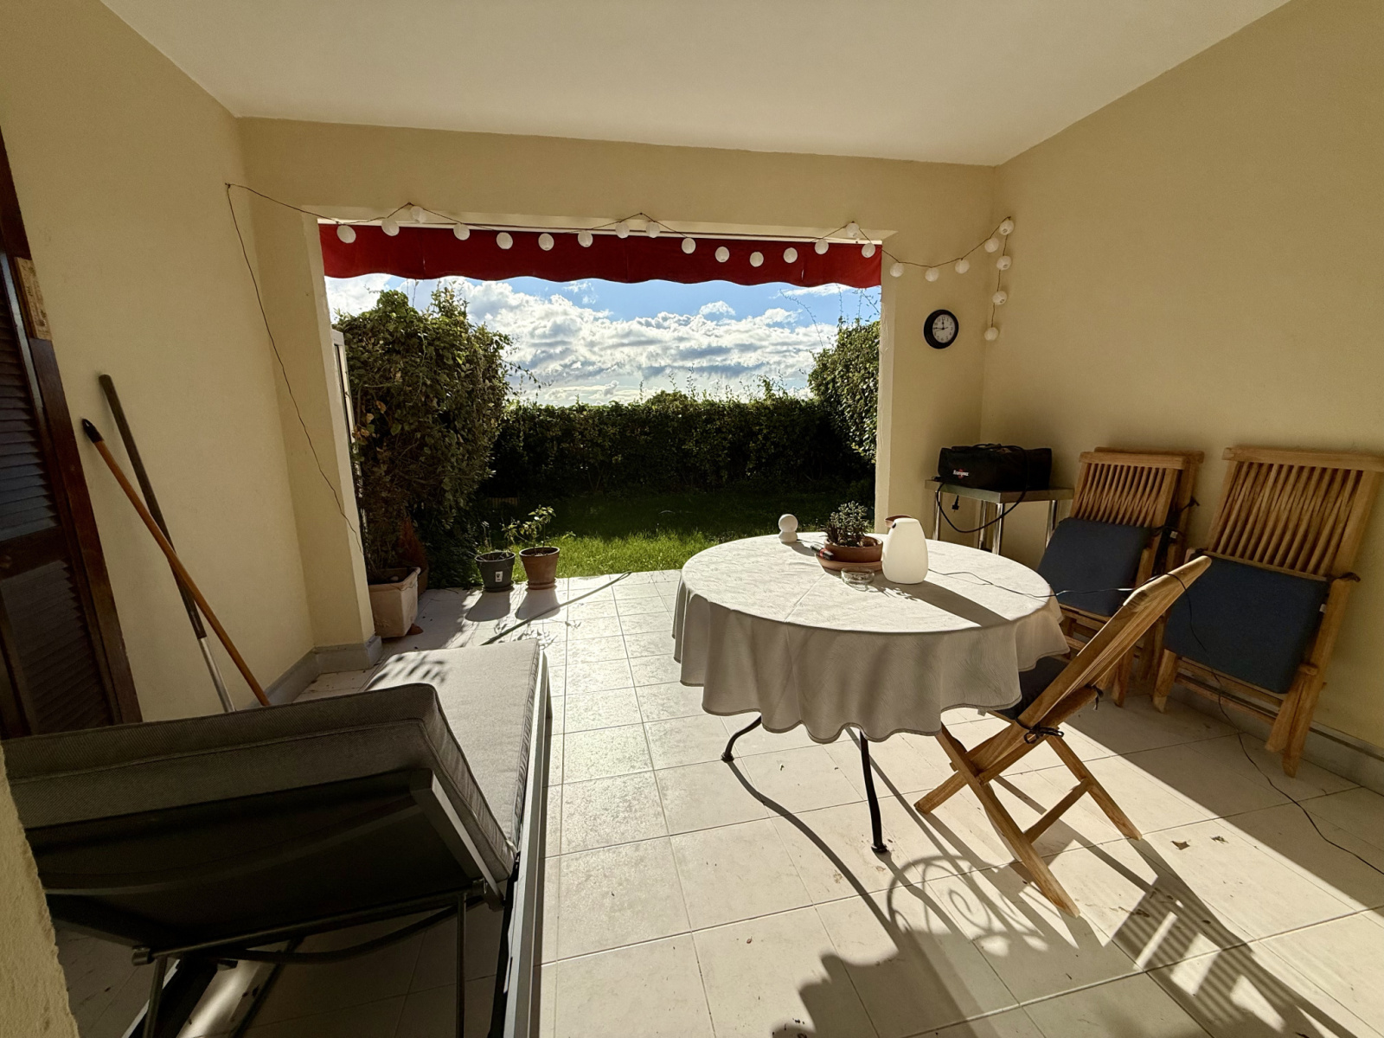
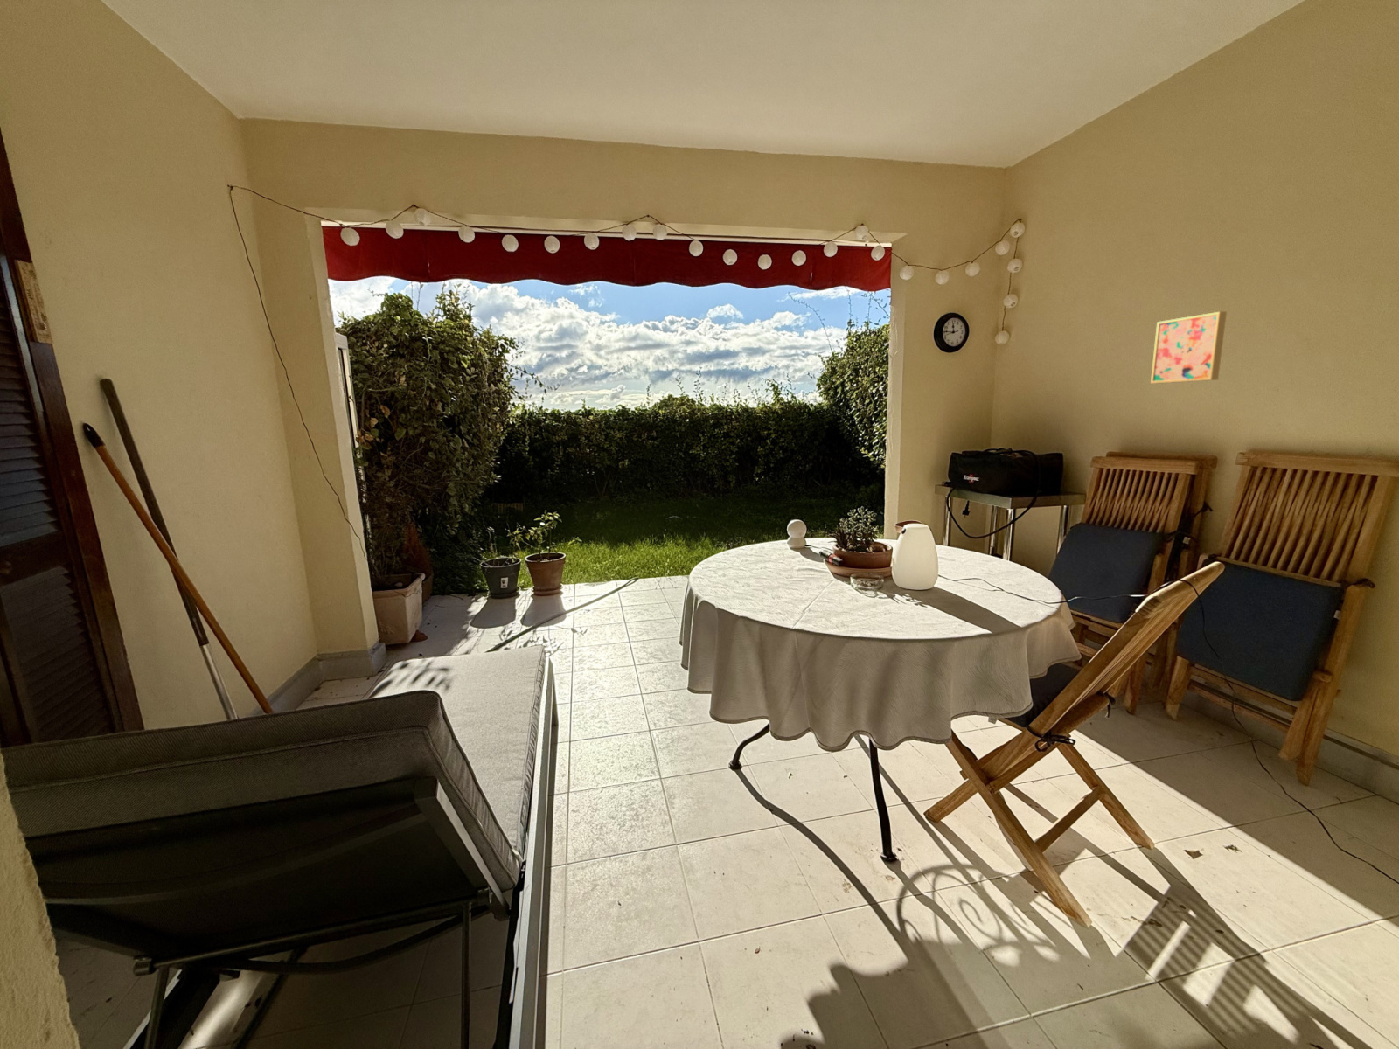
+ wall art [1150,311,1227,385]
